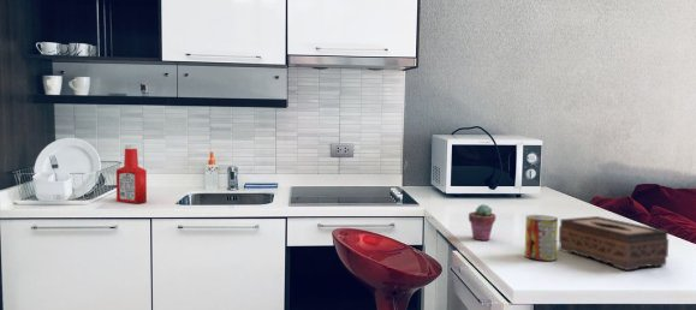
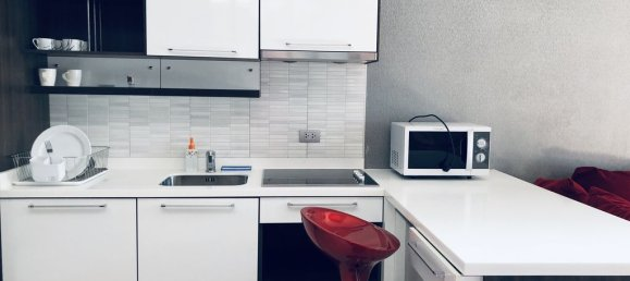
- tissue box [558,215,670,272]
- potted succulent [468,203,496,242]
- beverage can [524,214,559,262]
- soap bottle [115,143,148,204]
